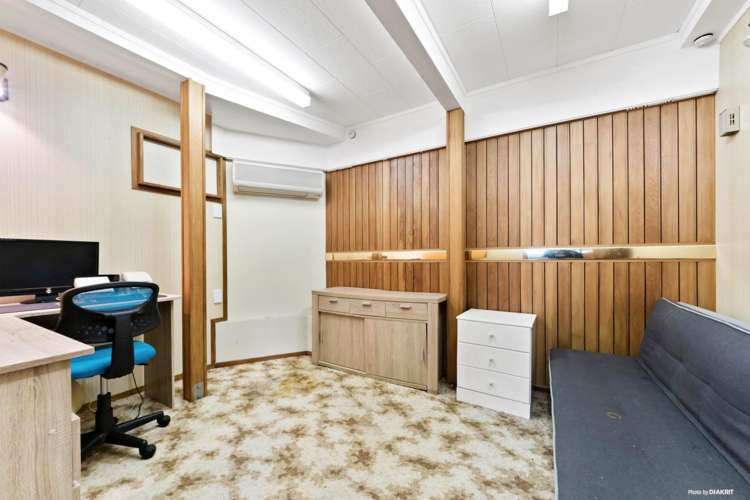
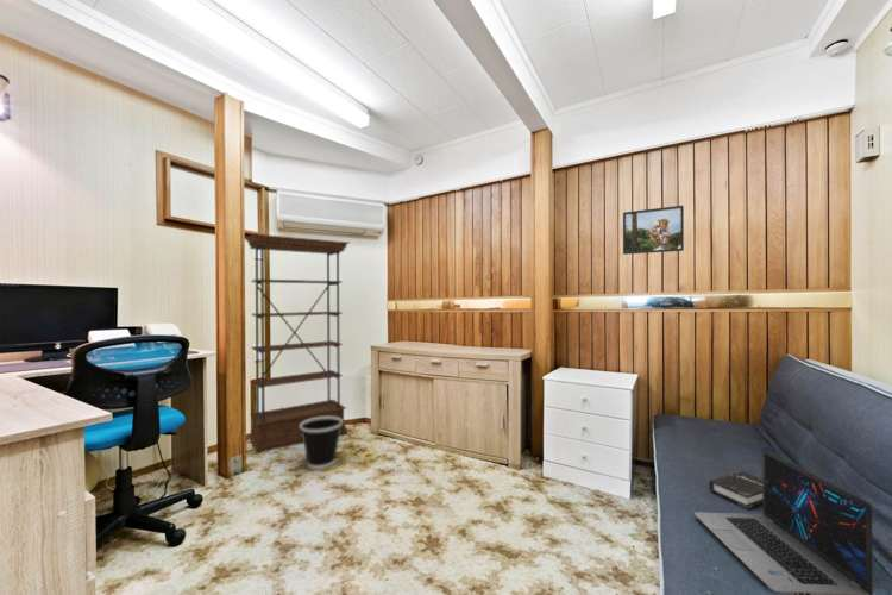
+ wastebasket [300,416,343,470]
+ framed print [622,205,685,256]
+ hardback book [708,470,762,511]
+ bookshelf [245,232,350,455]
+ laptop [693,447,874,595]
